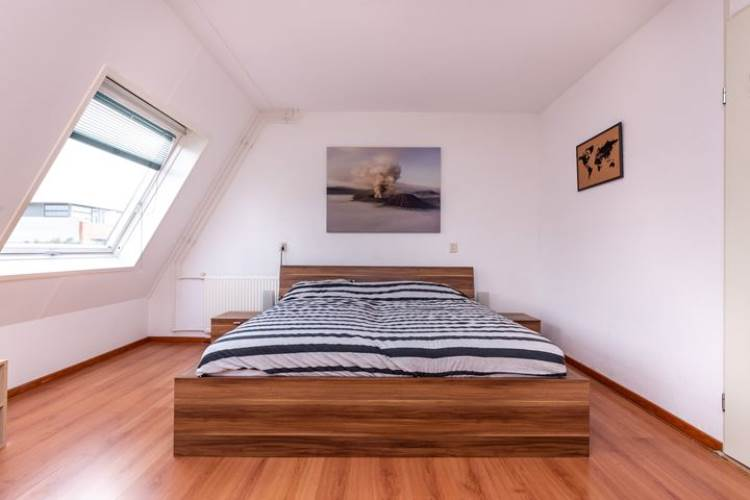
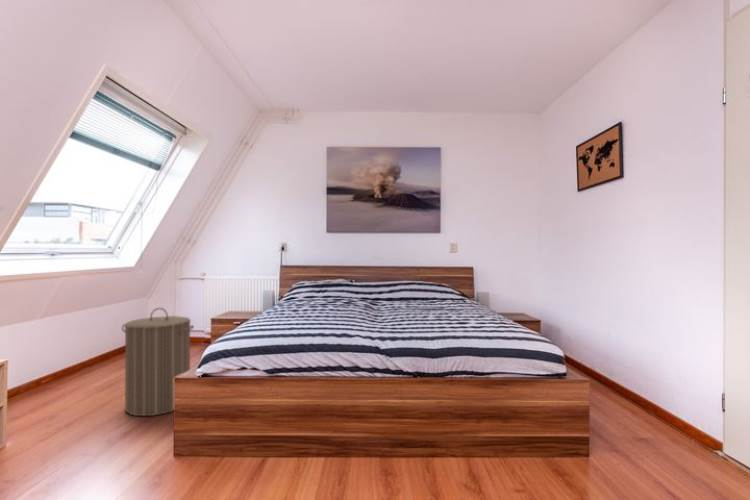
+ laundry hamper [121,307,195,417]
